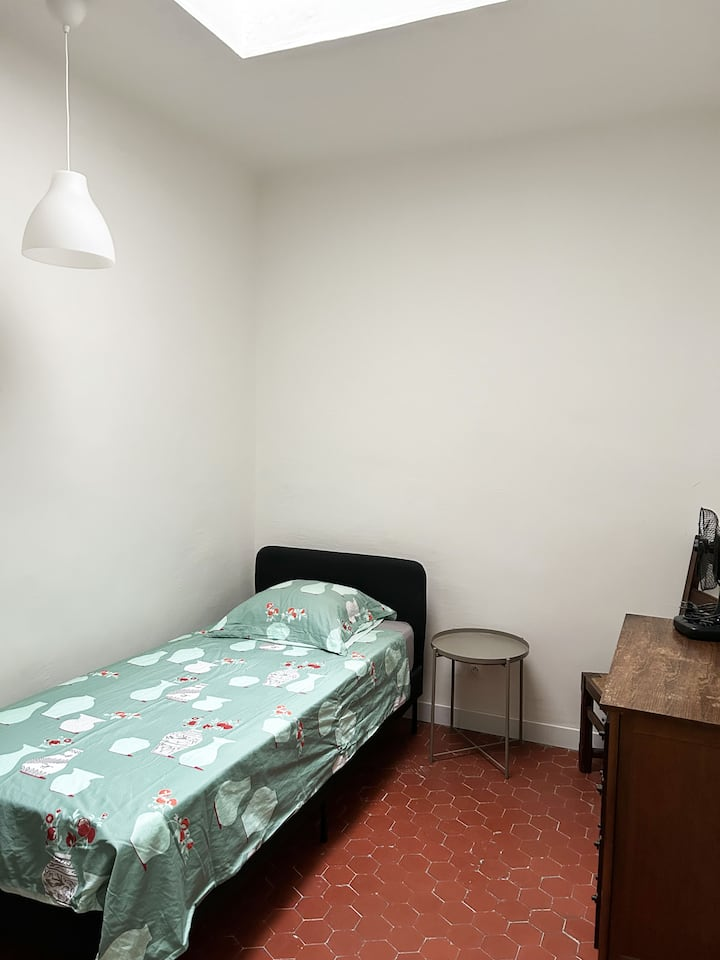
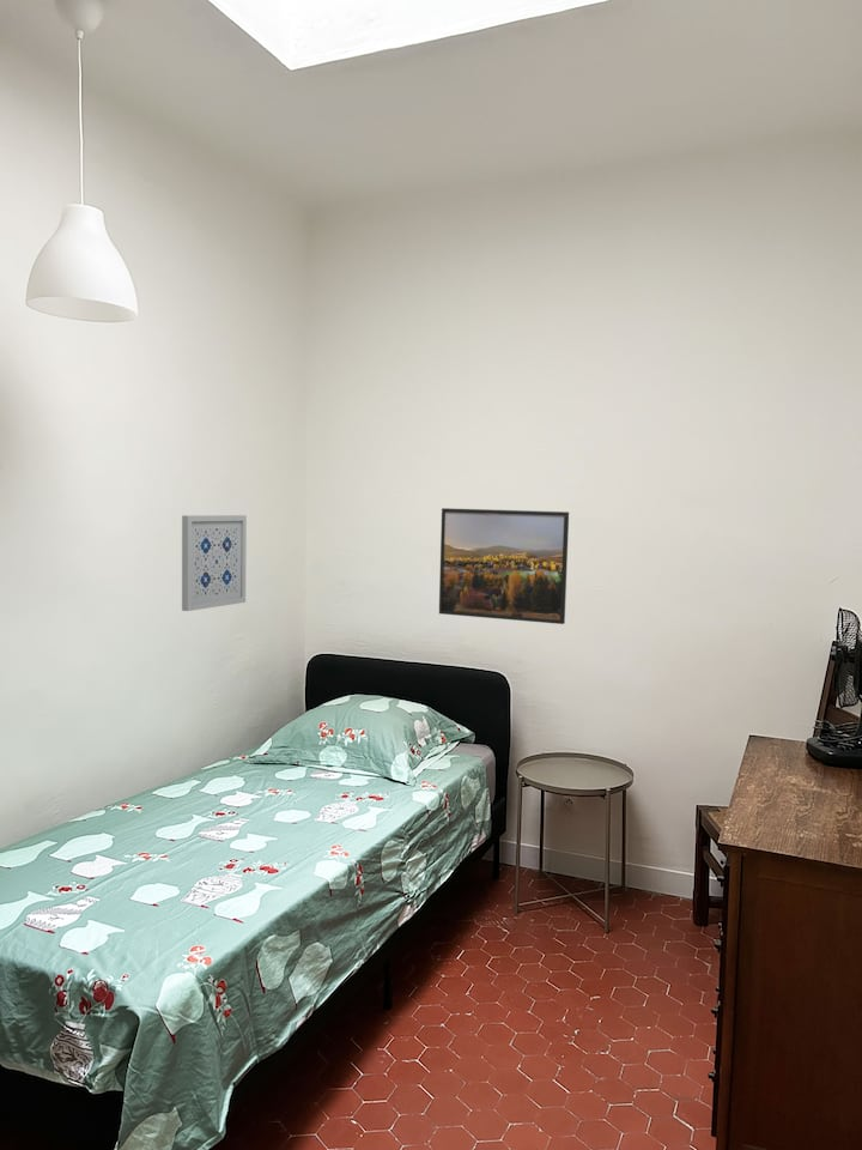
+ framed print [438,507,570,625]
+ wall art [181,514,248,612]
